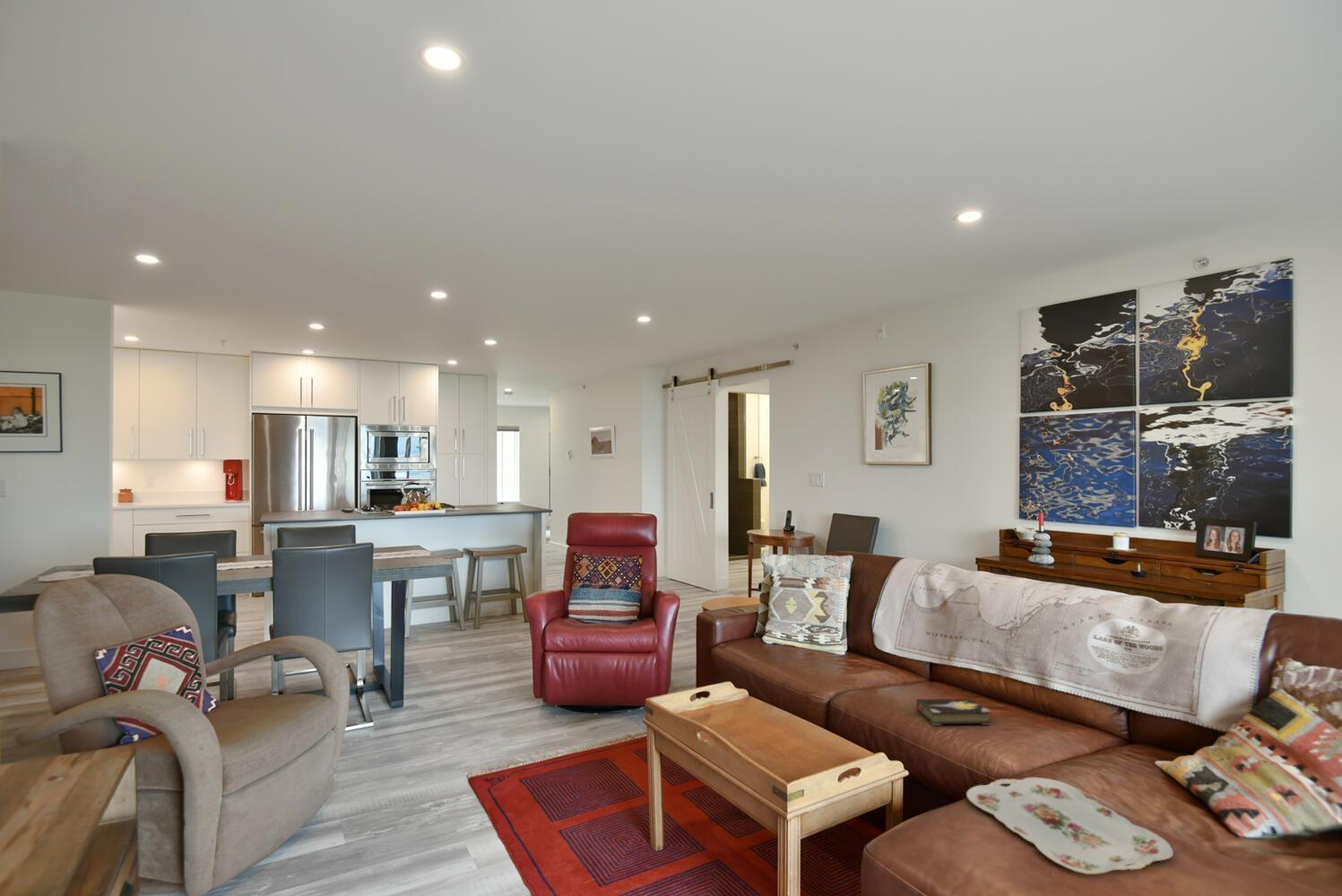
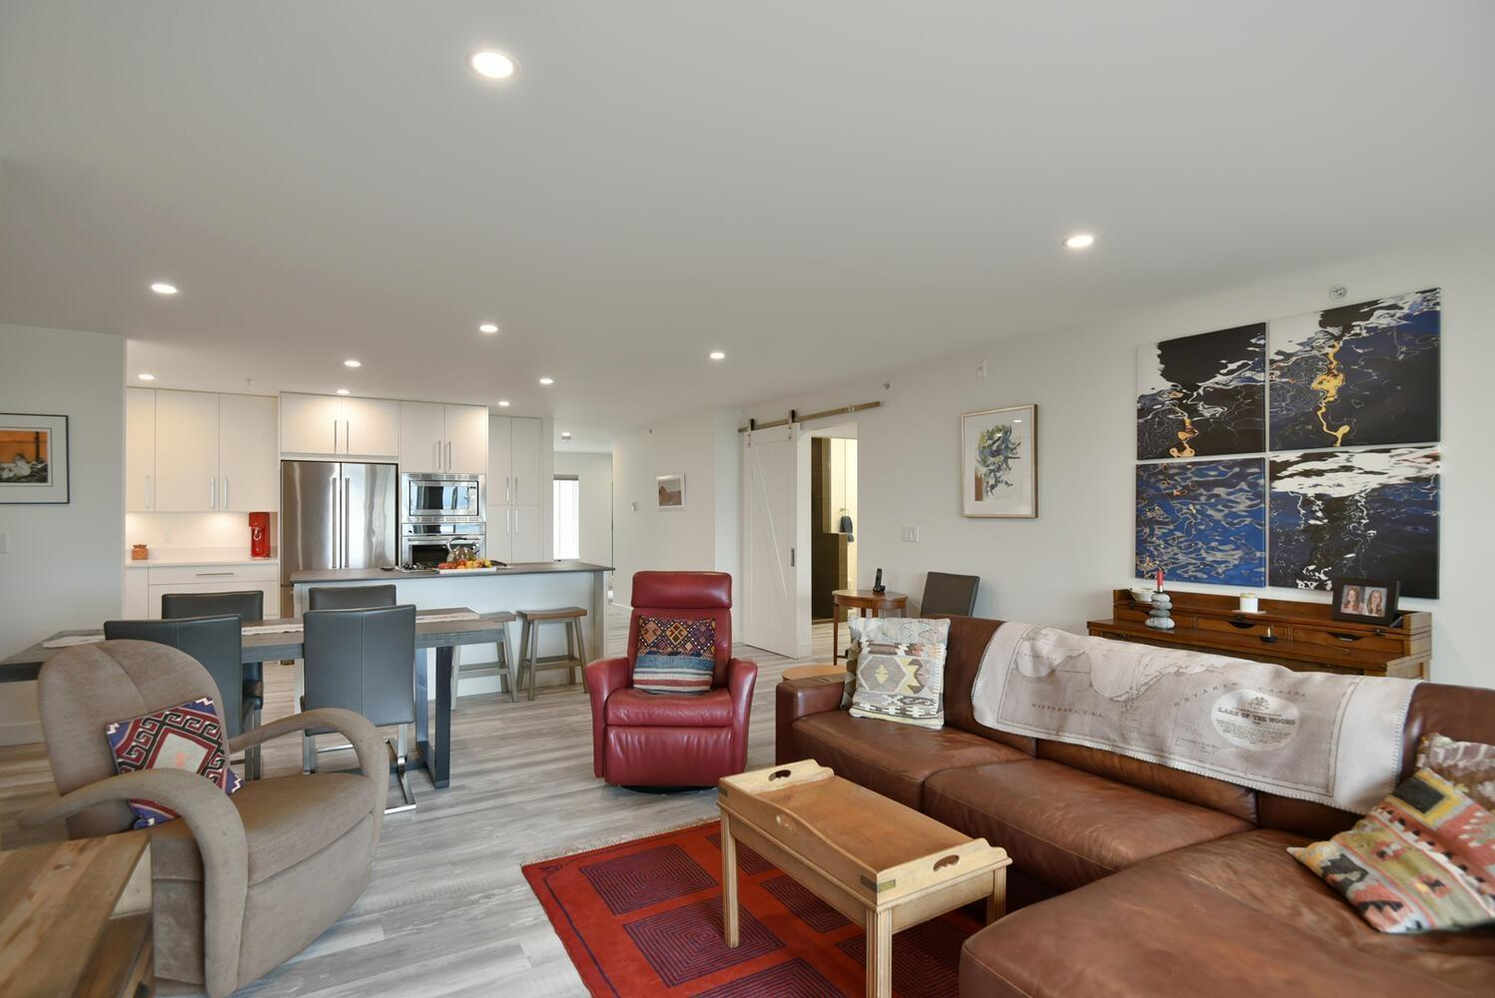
- serving tray [965,777,1174,874]
- hardback book [912,698,991,726]
